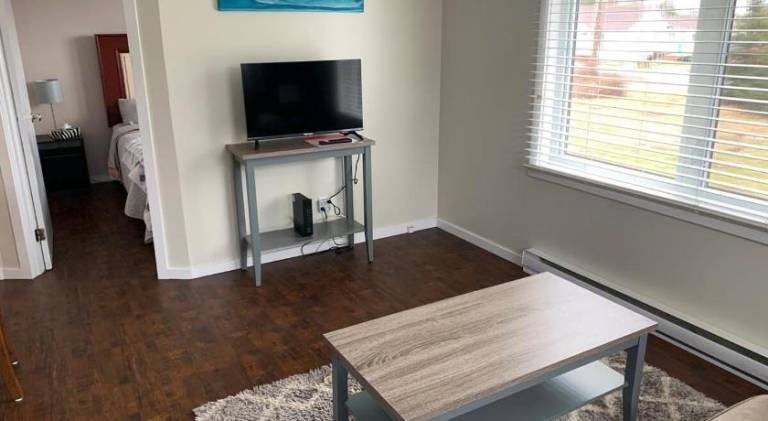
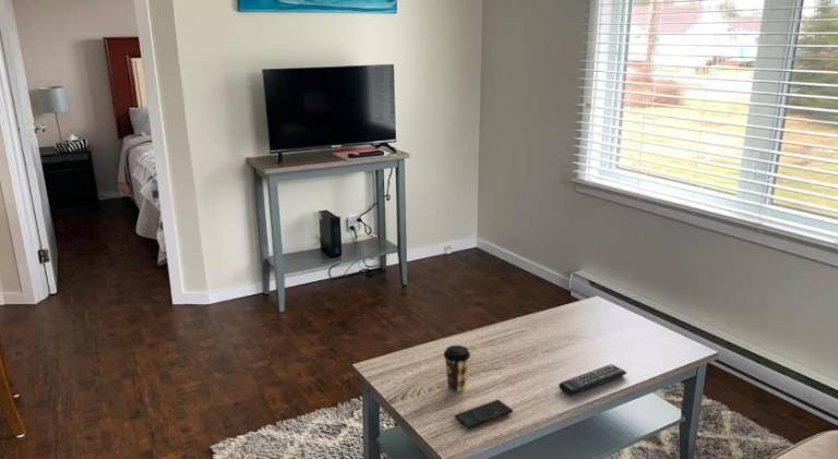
+ coffee cup [443,345,471,392]
+ smartphone [454,399,514,430]
+ remote control [558,363,627,397]
